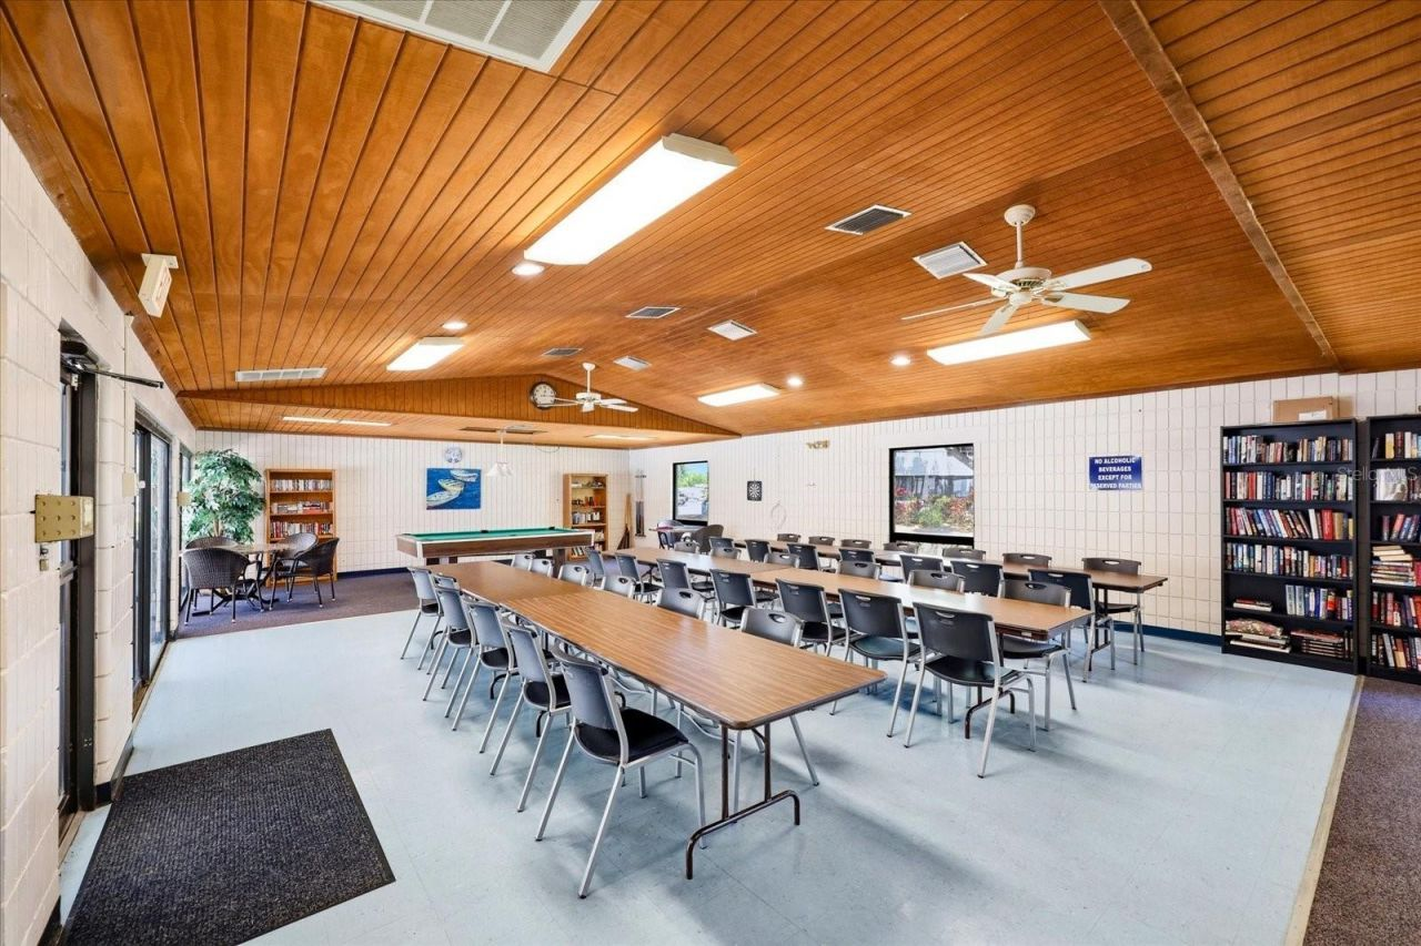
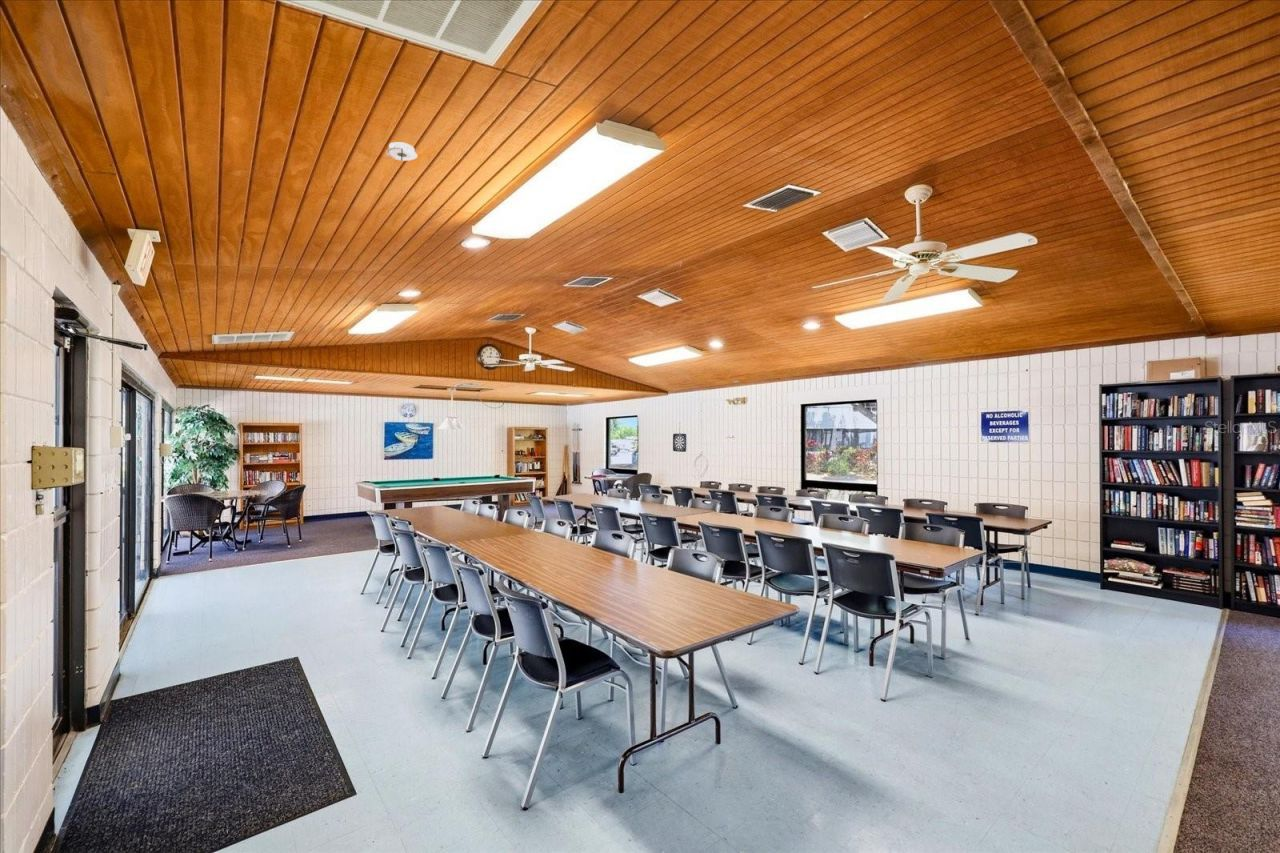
+ smoke detector [384,141,418,162]
